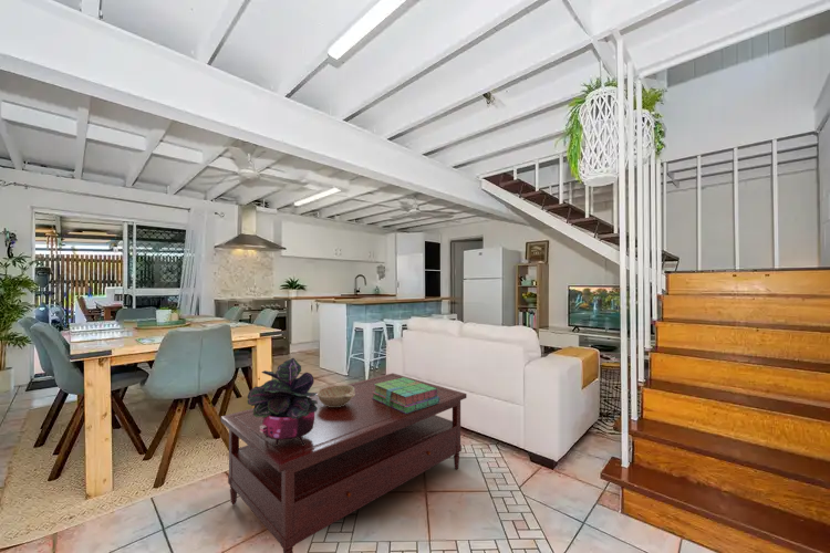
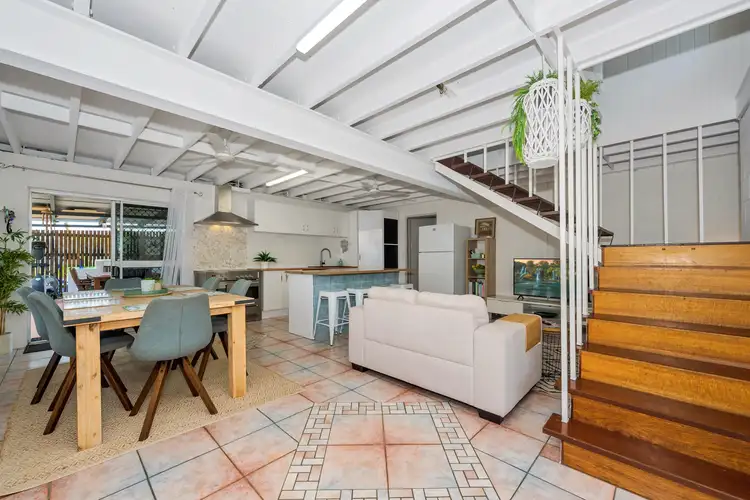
- stack of books [372,377,439,414]
- decorative bowl [317,384,355,407]
- coffee table [220,372,468,553]
- potted plant [246,357,318,446]
